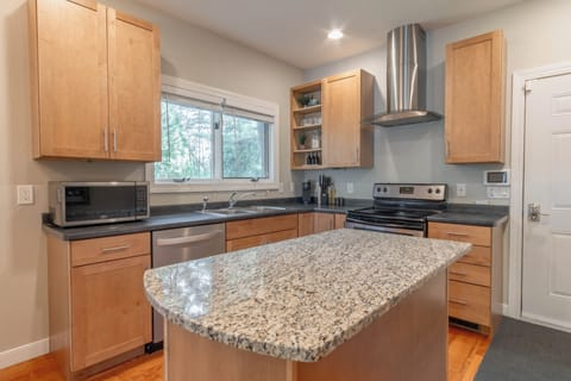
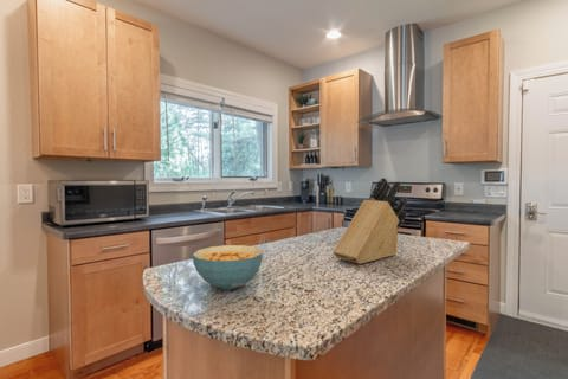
+ cereal bowl [192,244,264,290]
+ knife block [331,176,409,265]
